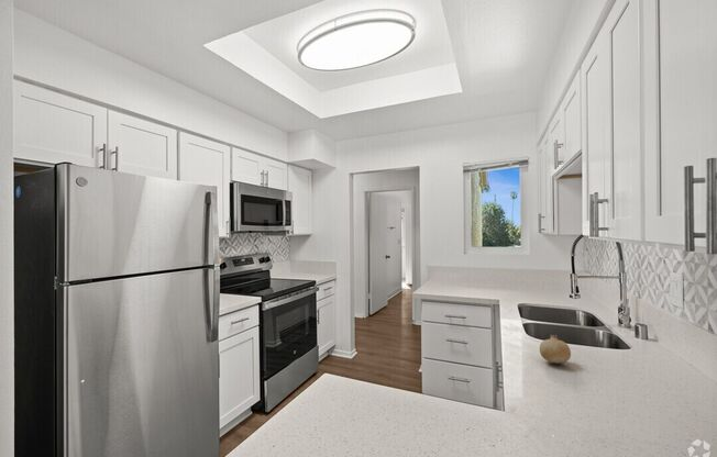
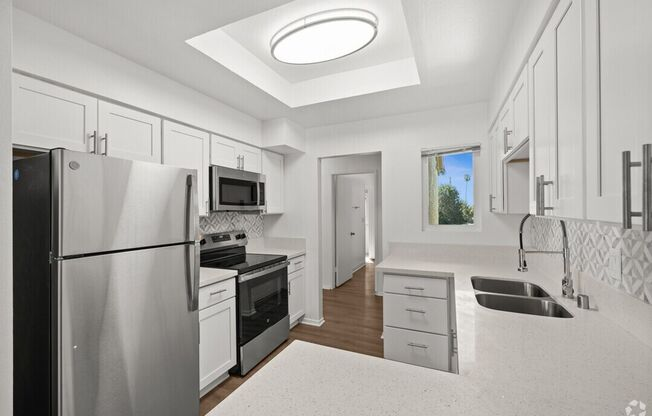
- fruit [539,334,572,365]
